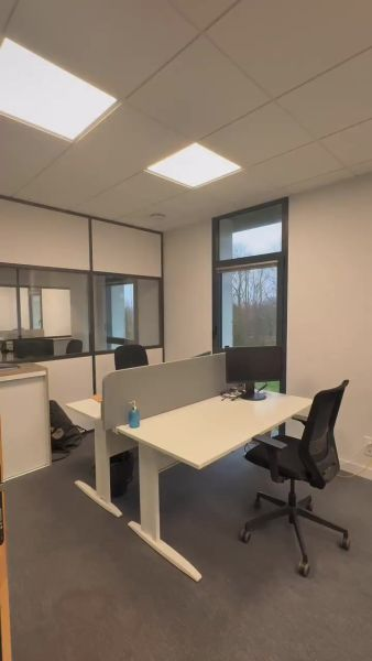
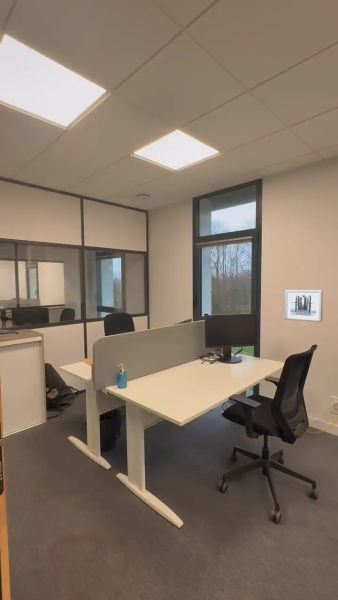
+ wall art [284,289,324,323]
